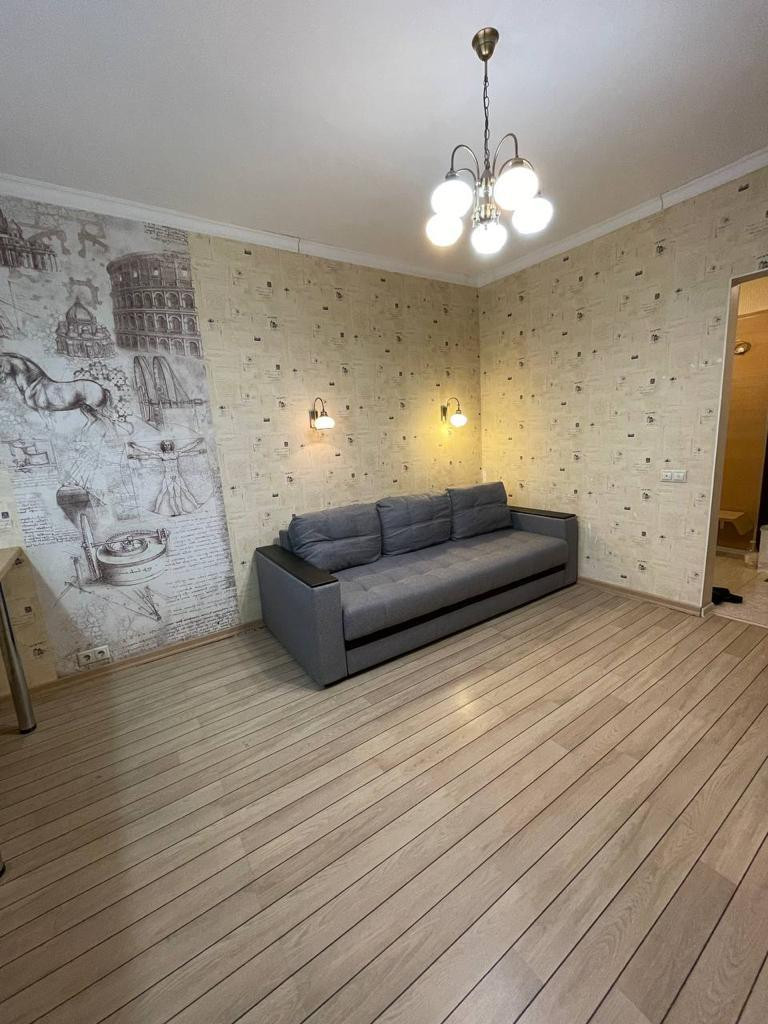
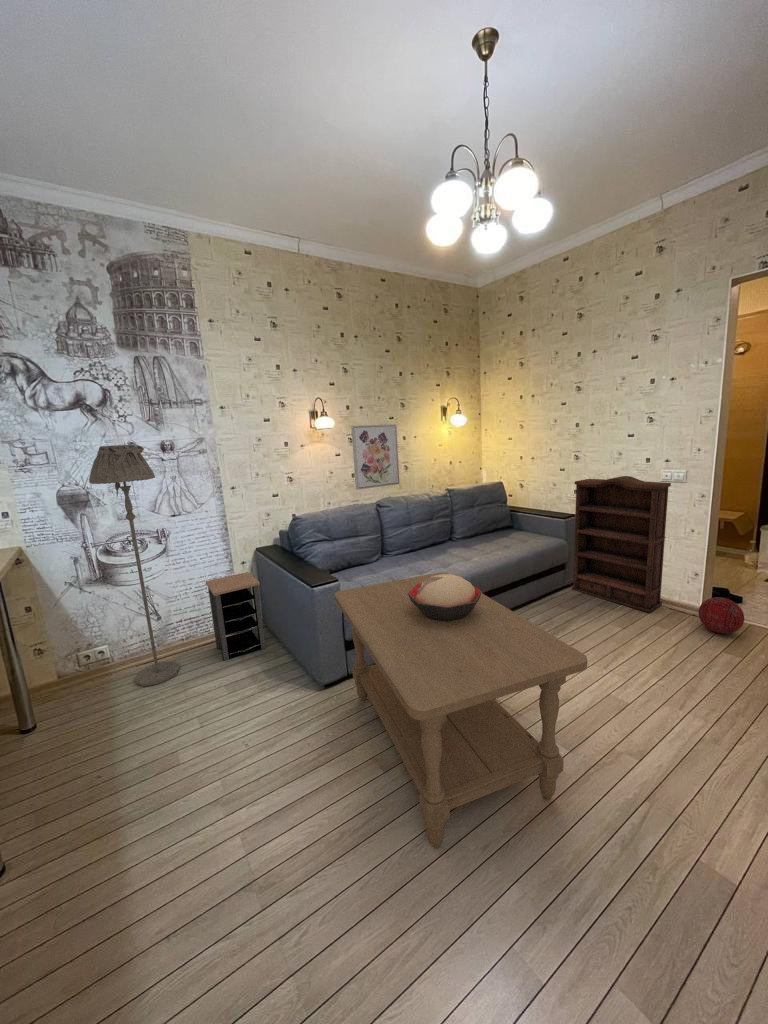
+ side table [205,571,266,662]
+ coffee table [334,571,588,849]
+ wall art [350,423,401,491]
+ bookshelf [570,475,672,613]
+ decorative bowl [407,573,483,622]
+ floor lamp [88,444,181,687]
+ ball [697,596,745,635]
